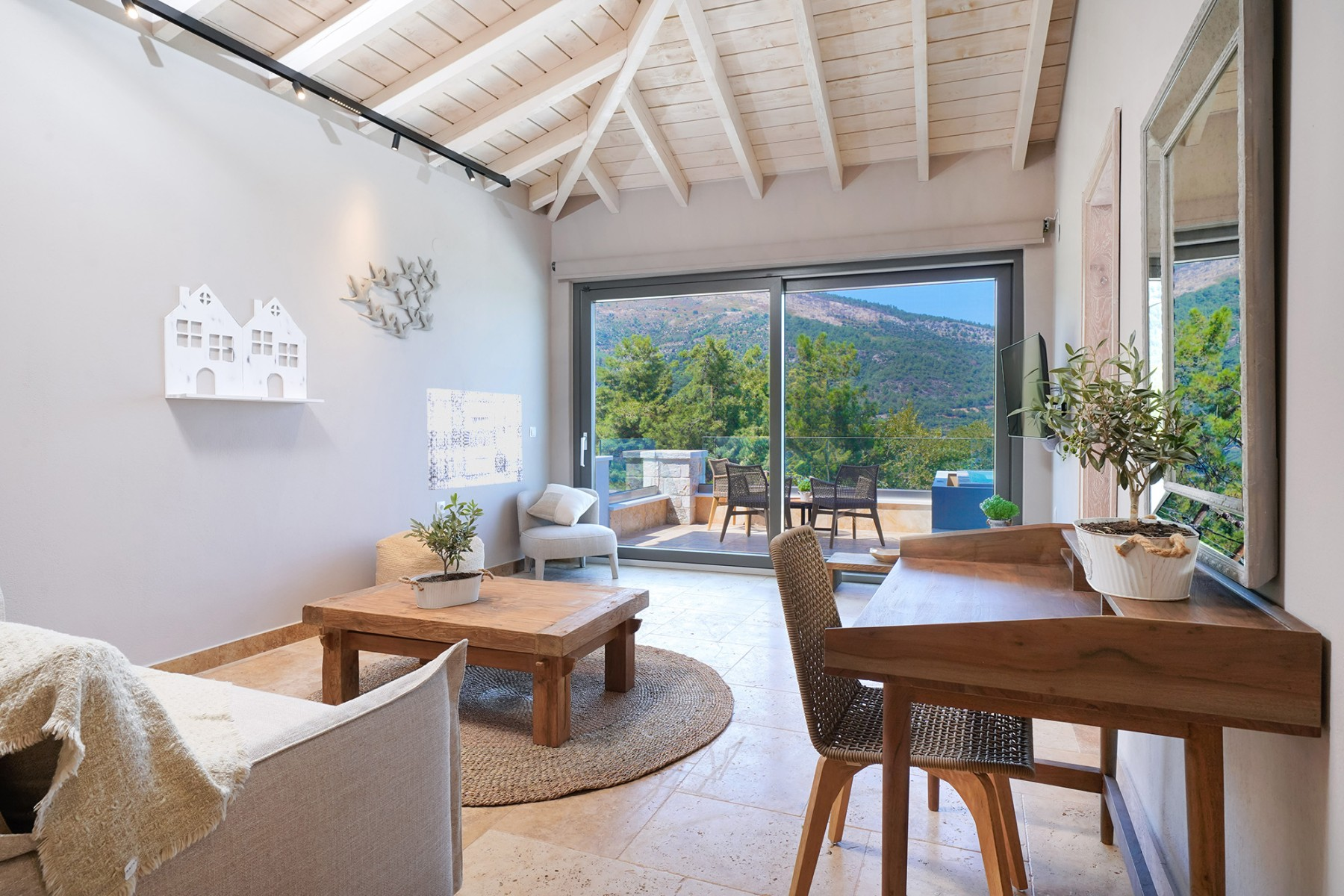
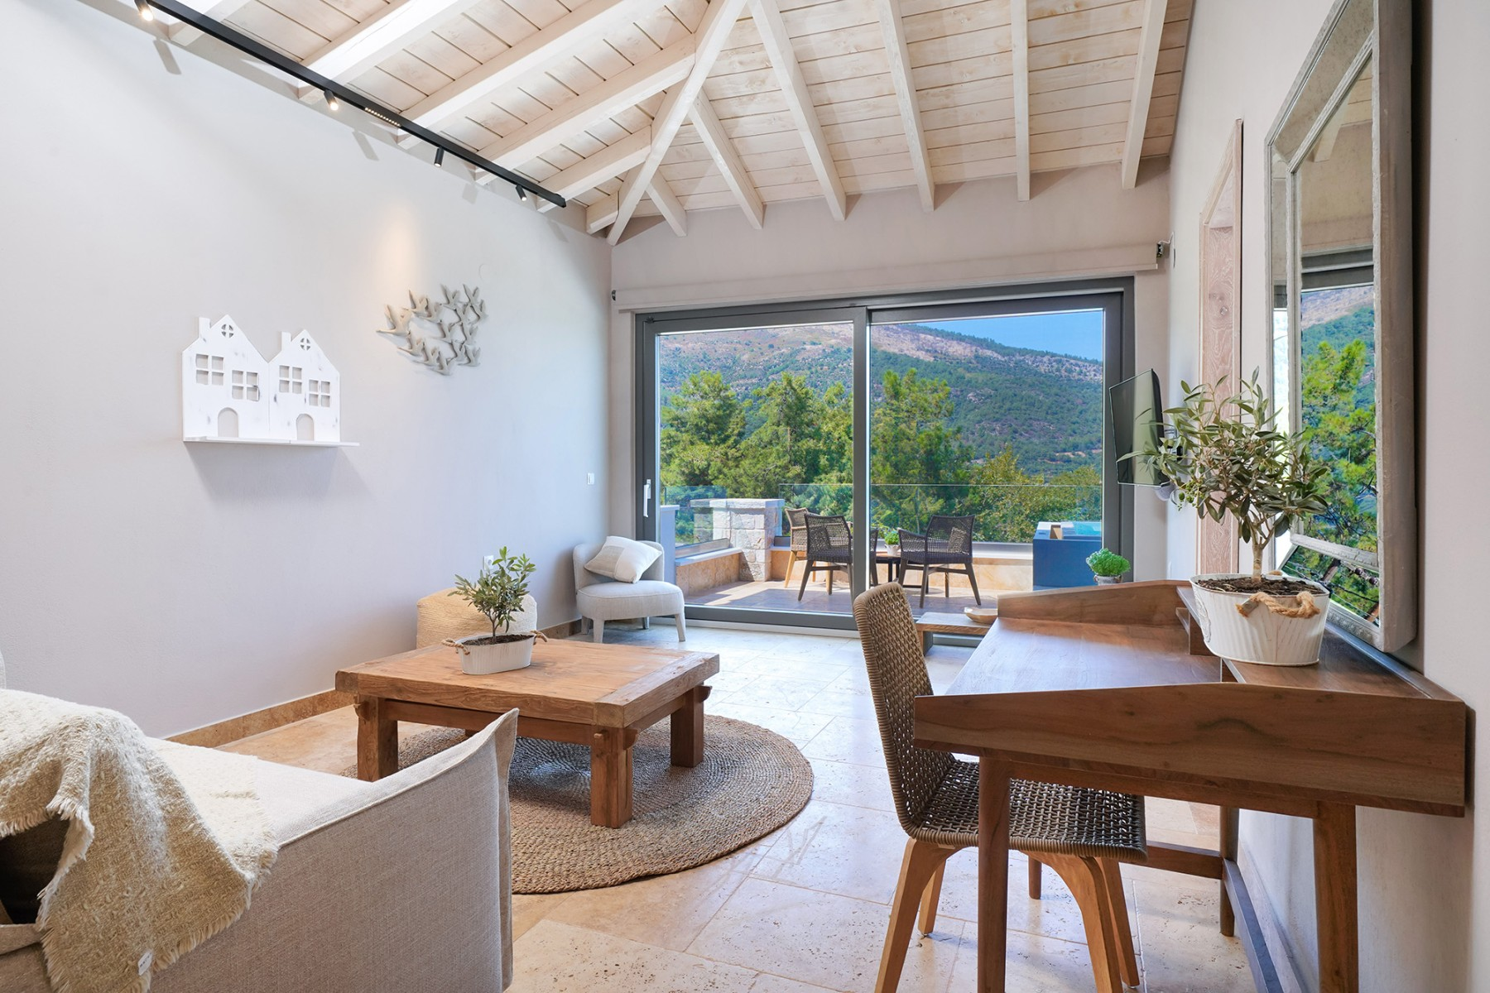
- wall art [426,388,523,491]
